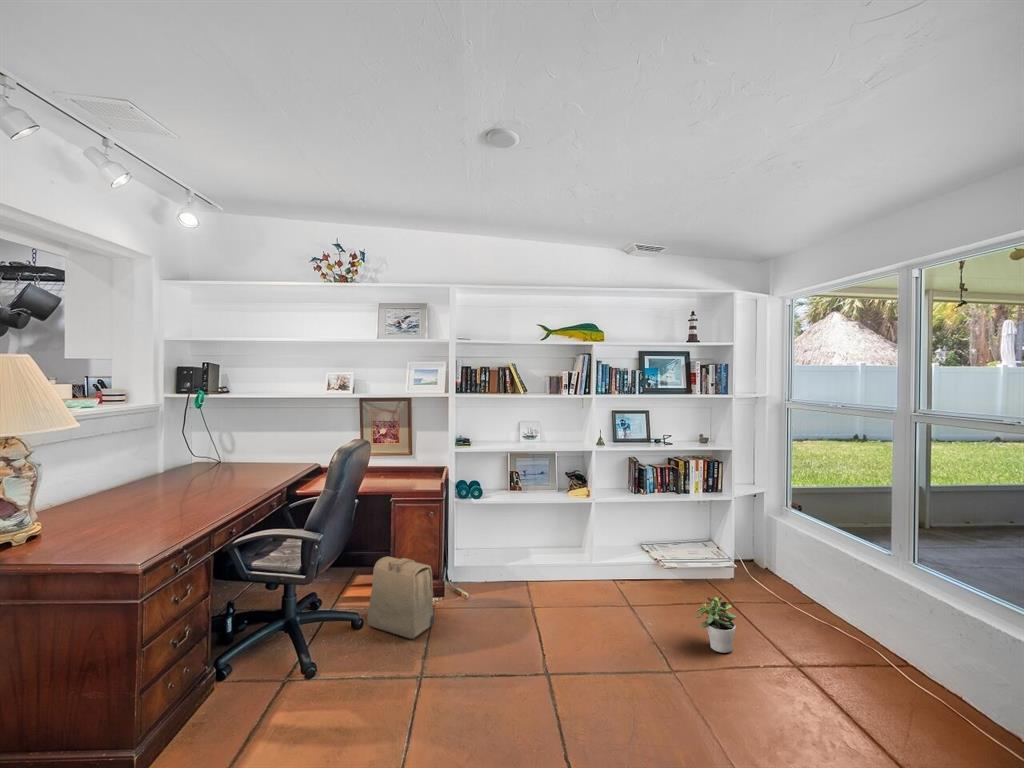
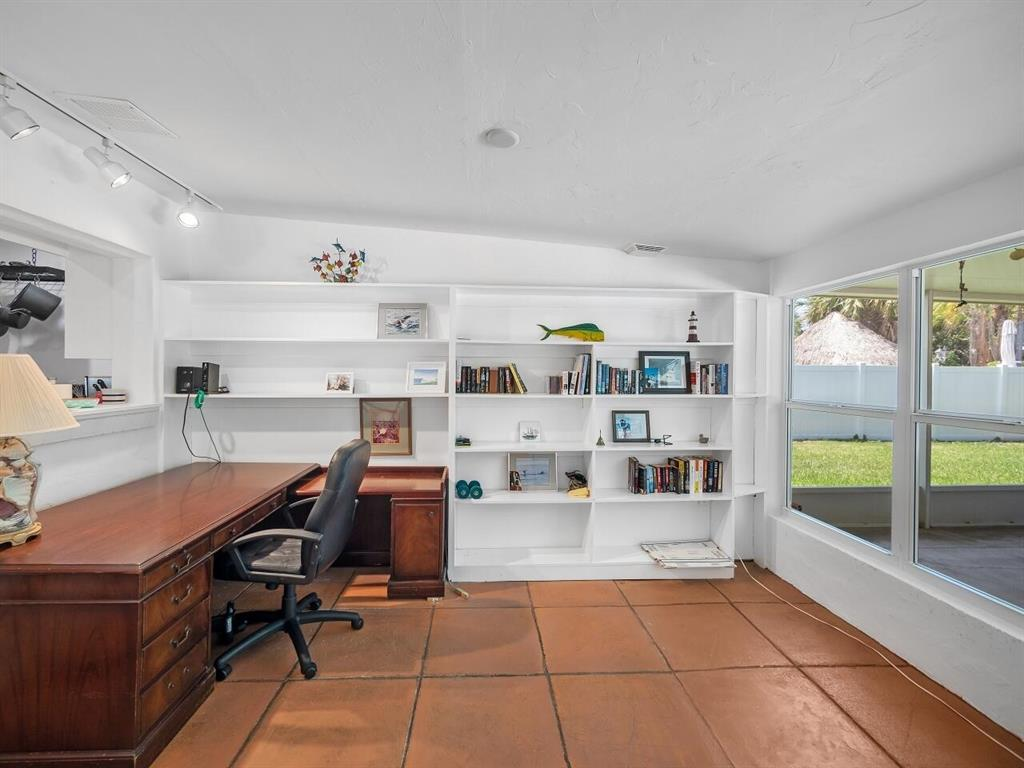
- backpack [366,555,435,640]
- potted plant [695,596,737,654]
